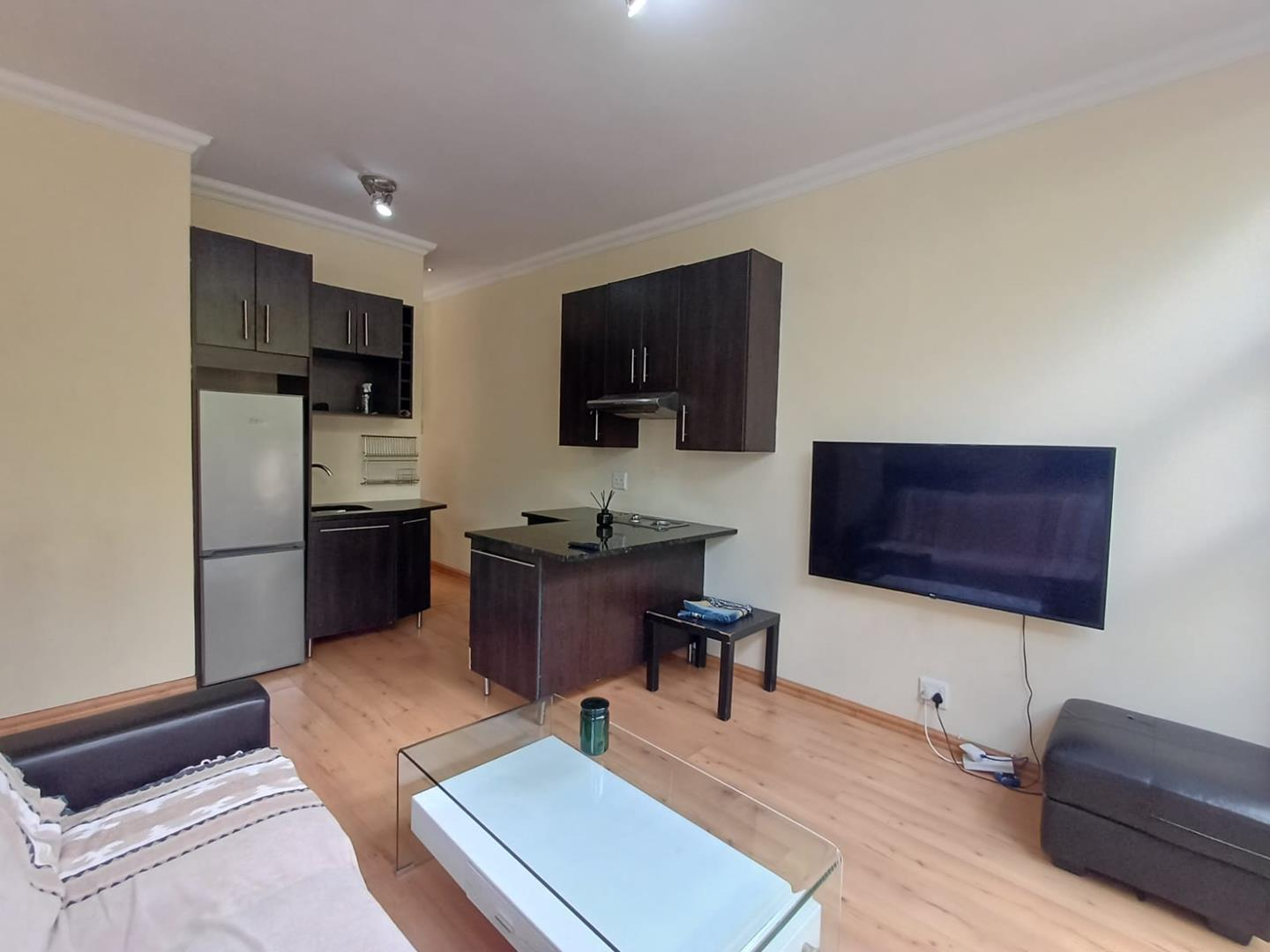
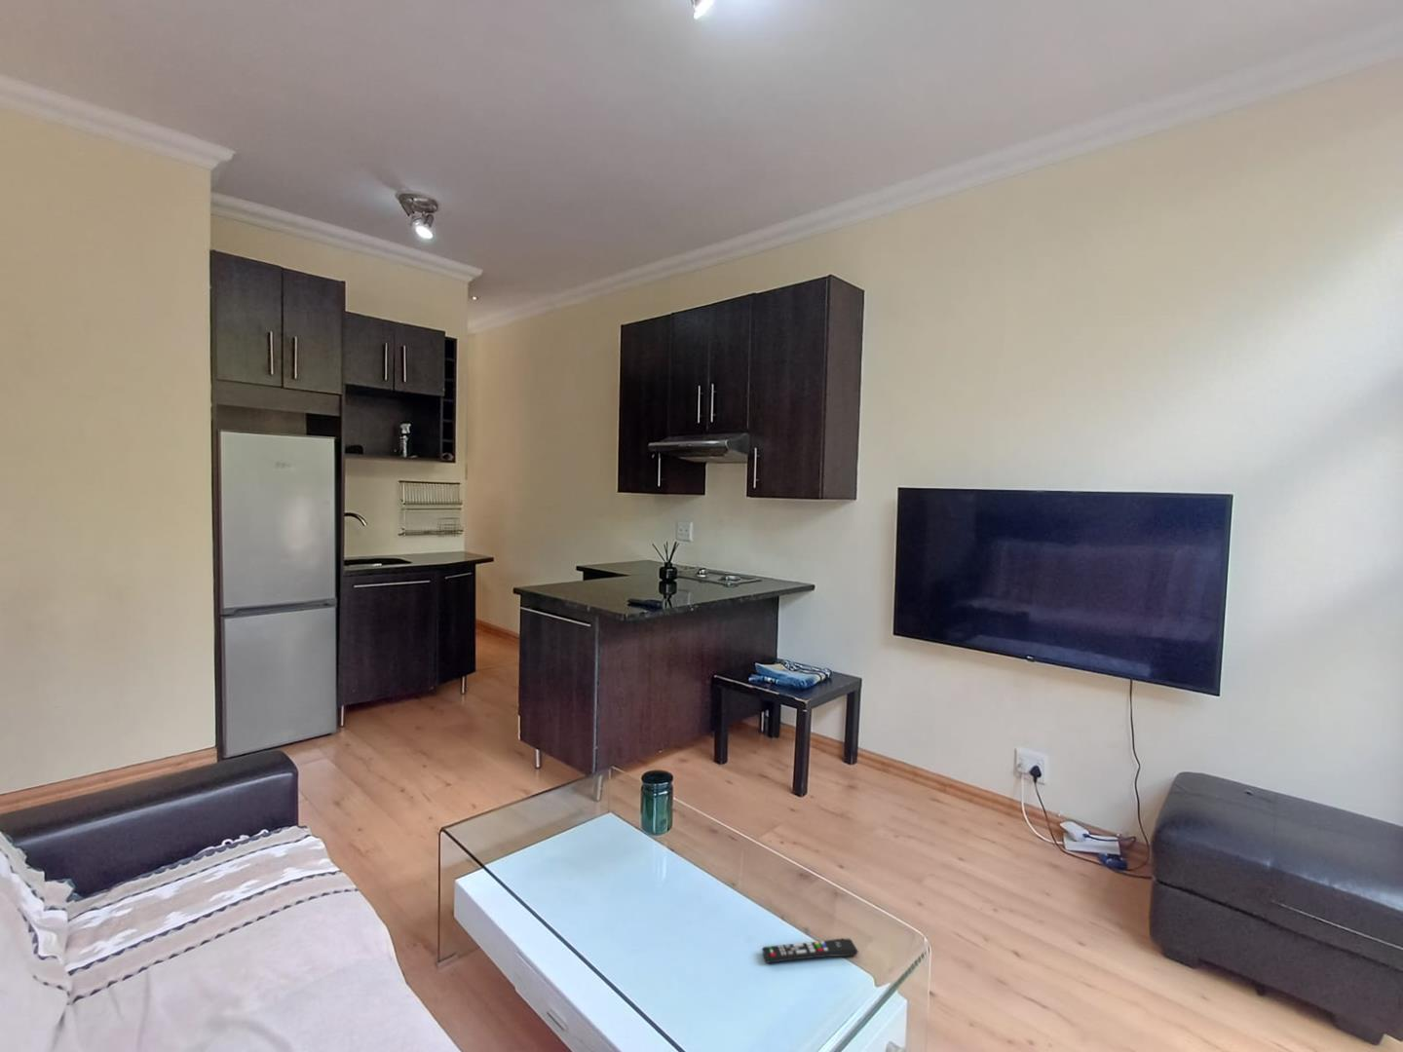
+ remote control [761,938,859,965]
